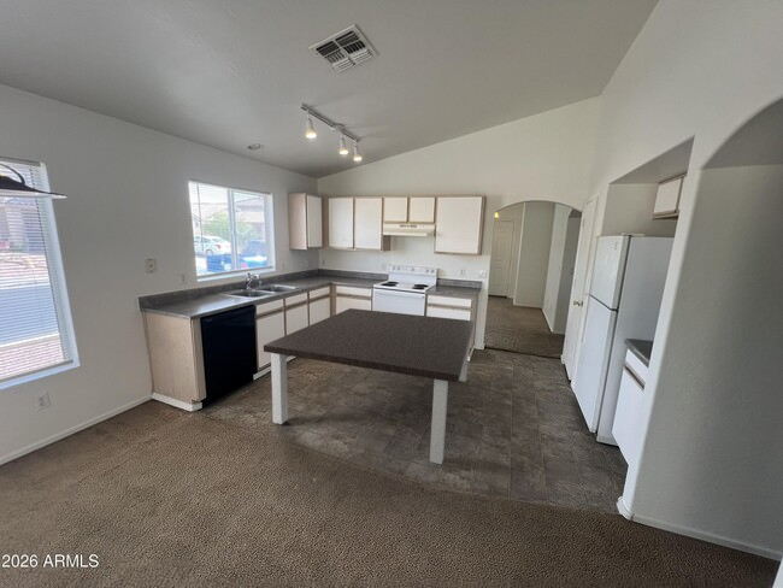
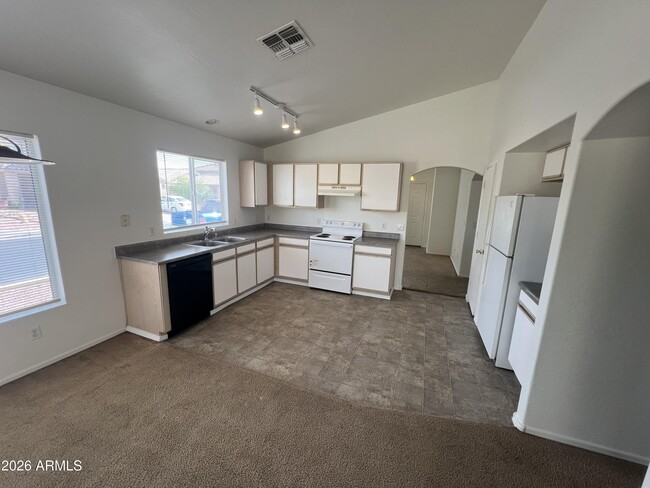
- dining table [263,307,475,465]
